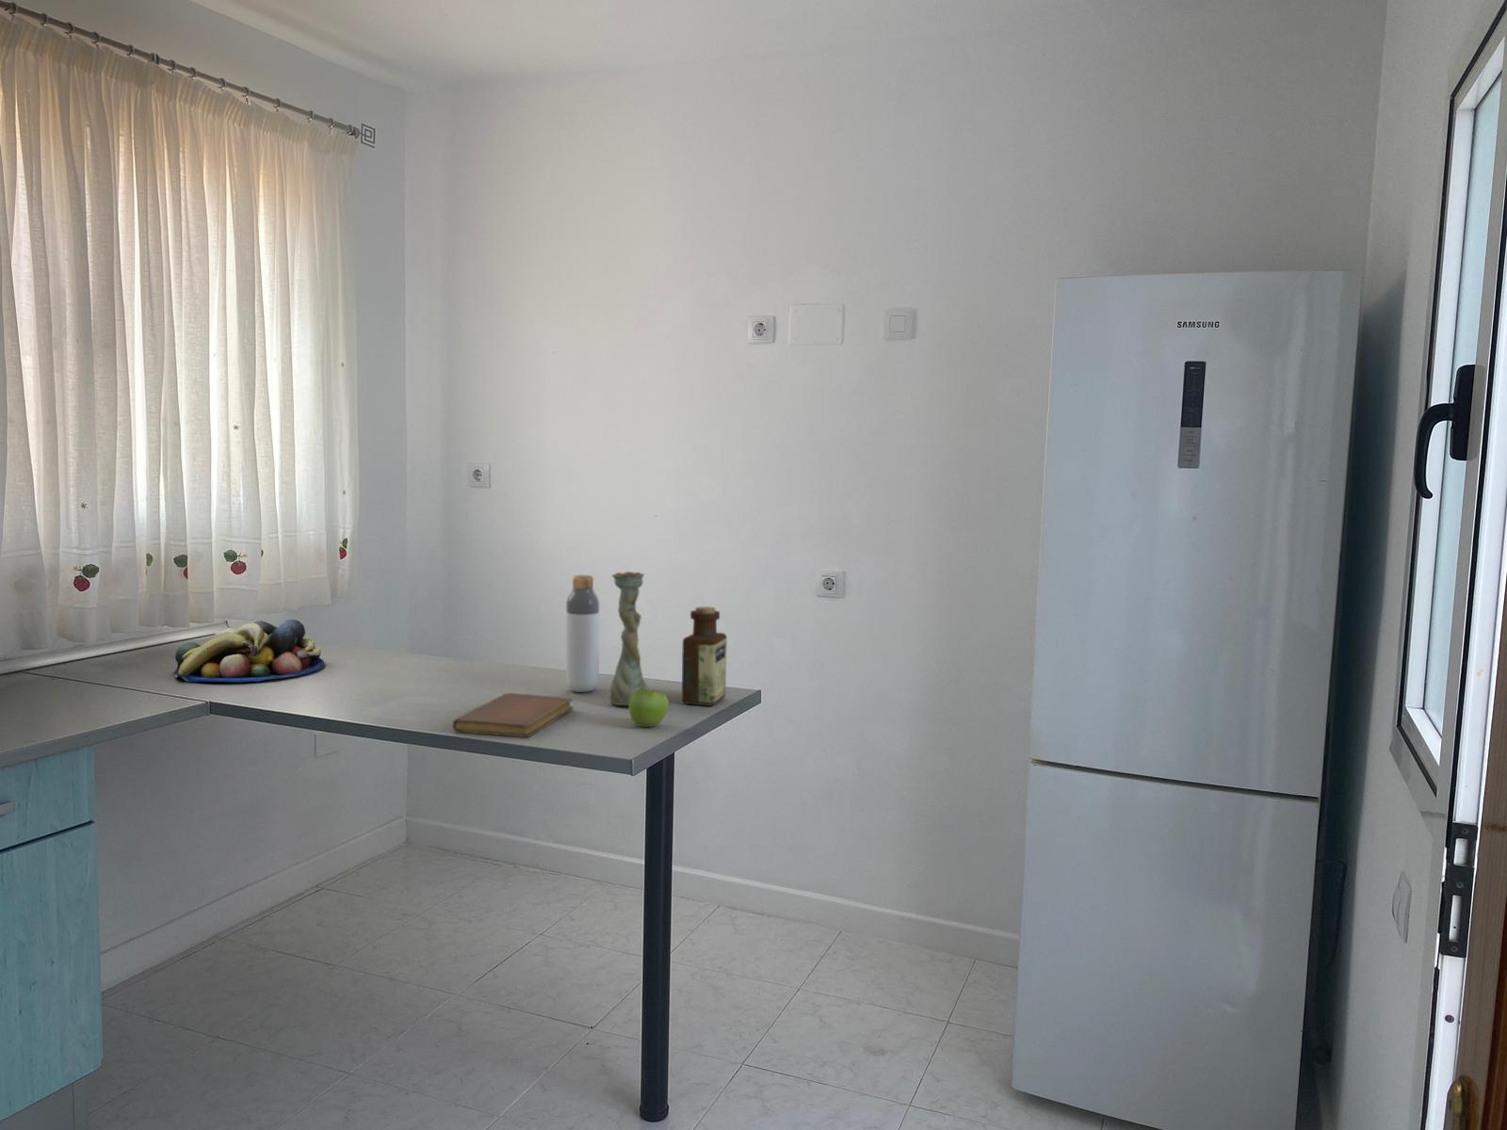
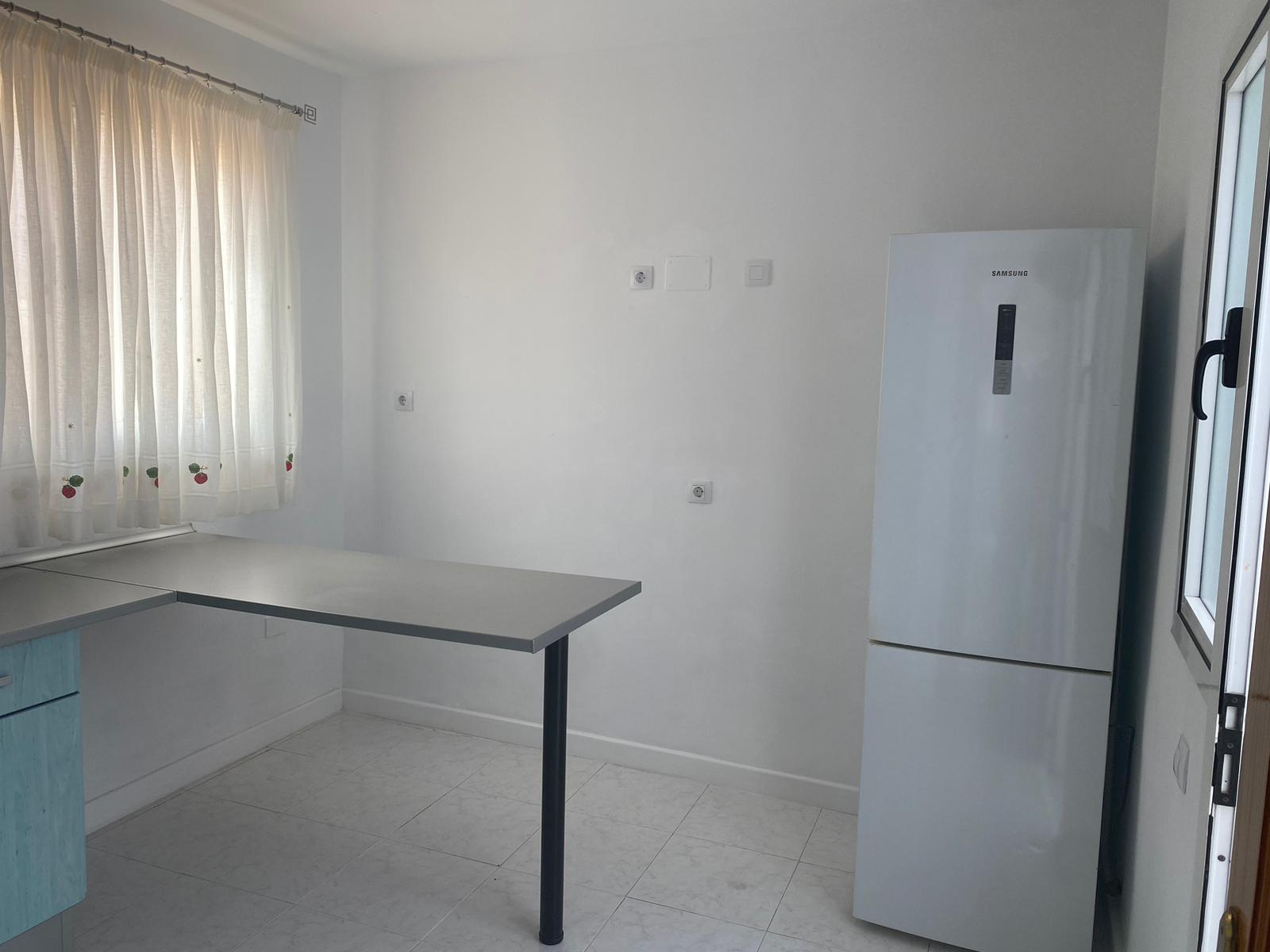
- vase [609,571,649,706]
- bottle [565,574,600,693]
- fruit [628,688,669,728]
- bottle [681,605,729,707]
- fruit bowl [173,618,326,683]
- notebook [452,692,573,738]
